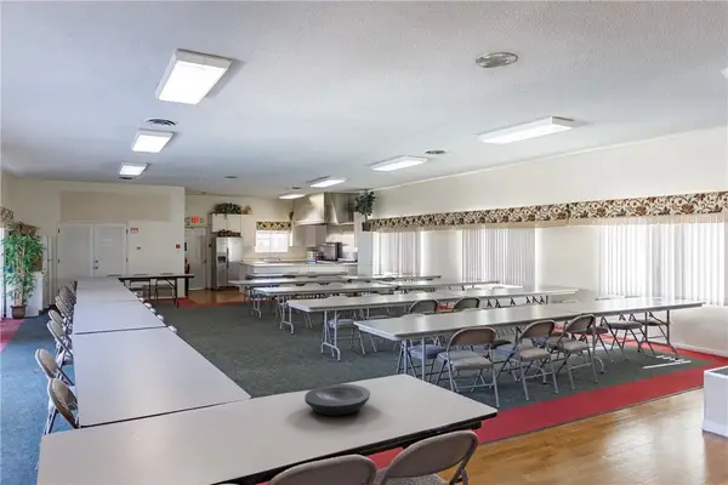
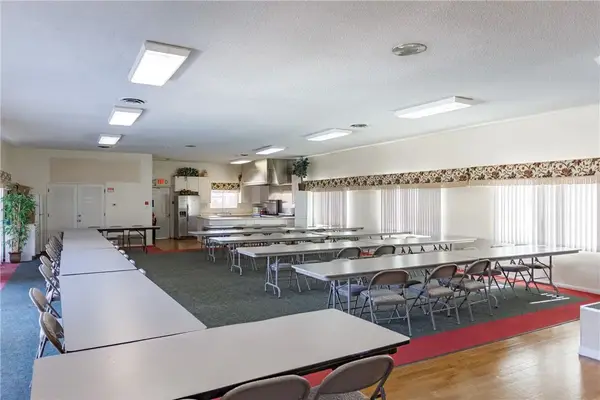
- plate [303,383,371,416]
